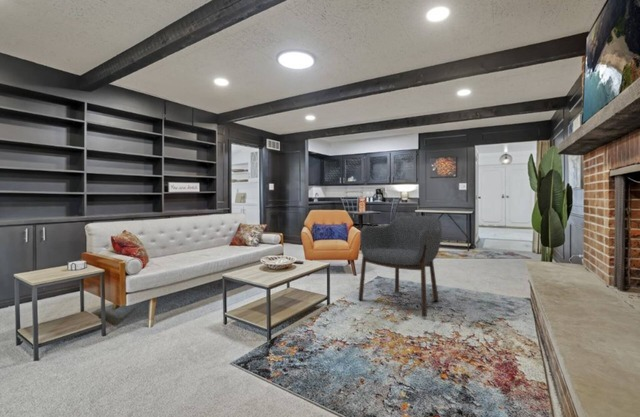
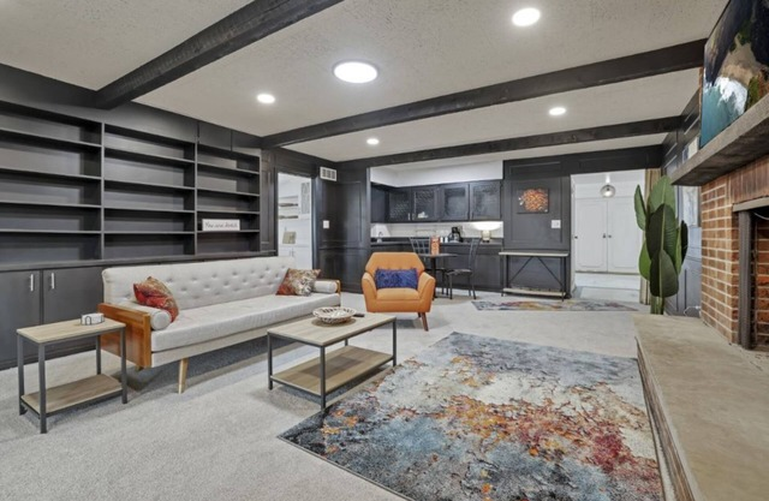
- armchair [358,215,443,318]
